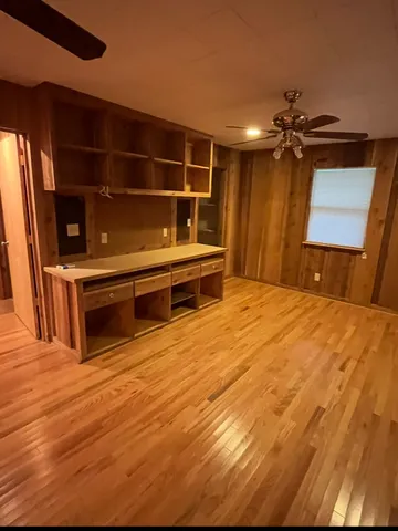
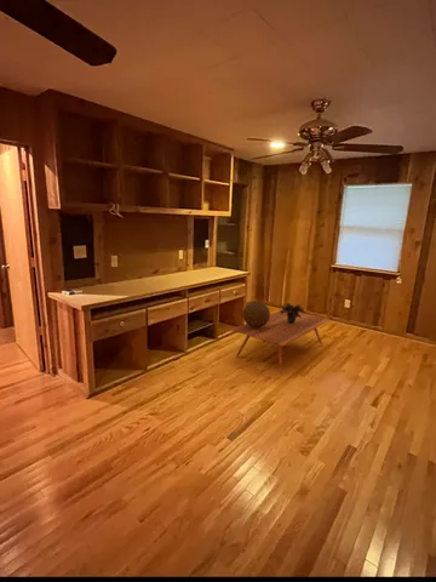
+ coffee table [230,309,331,375]
+ potted plant [279,302,308,324]
+ decorative sphere [242,299,271,327]
